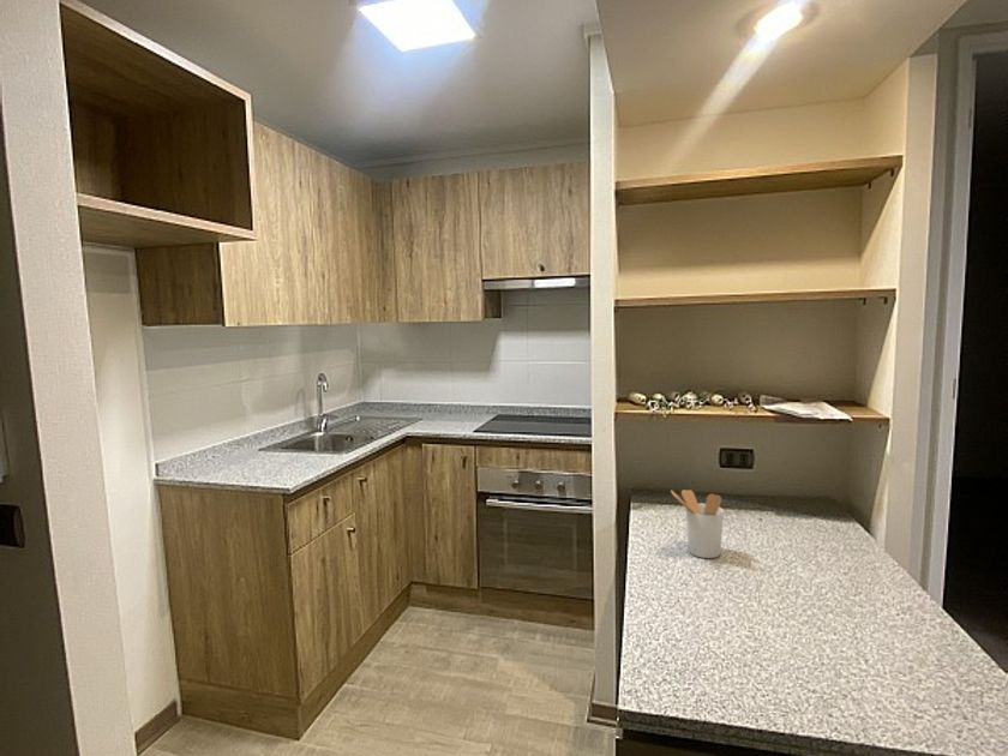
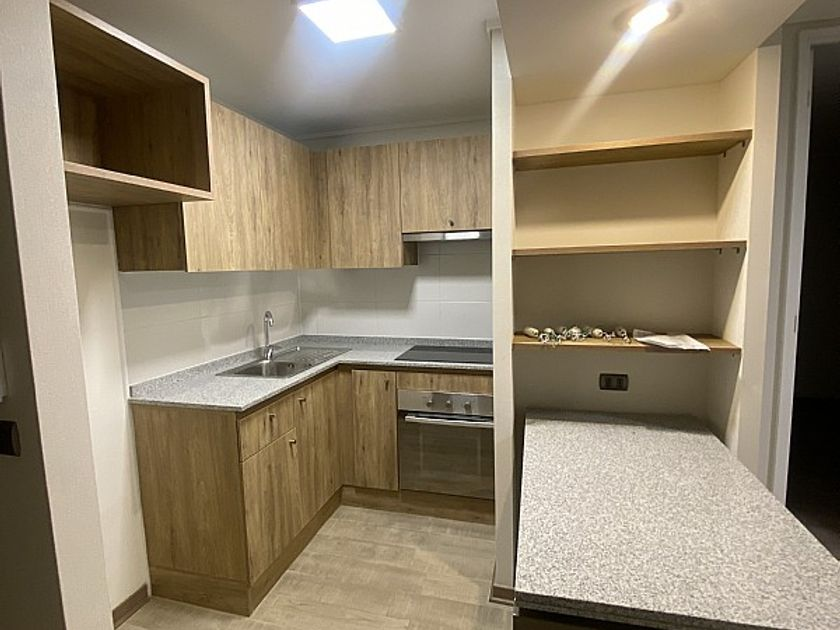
- utensil holder [670,488,725,559]
